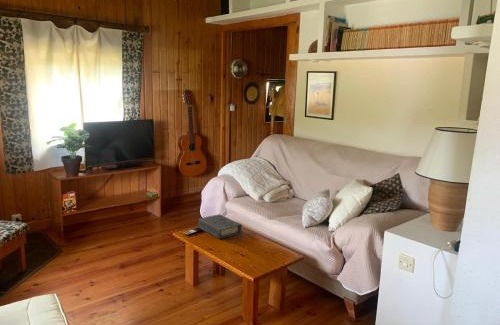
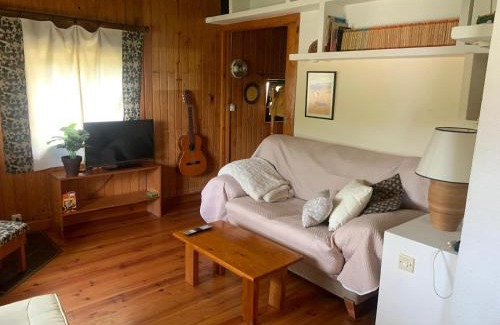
- book [197,213,243,240]
